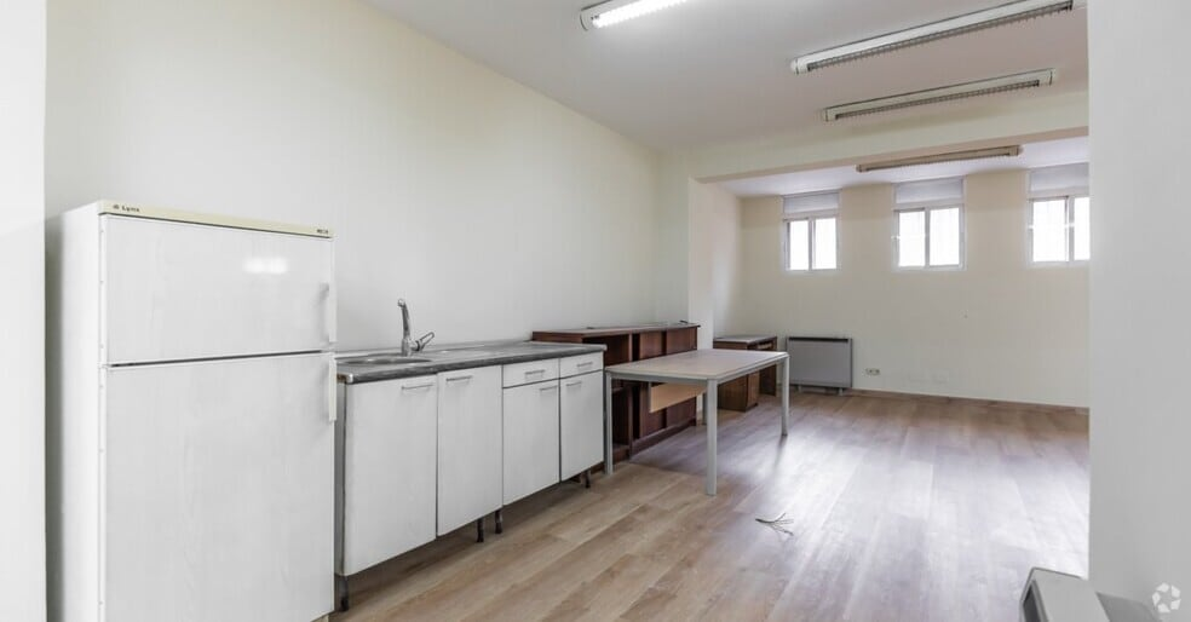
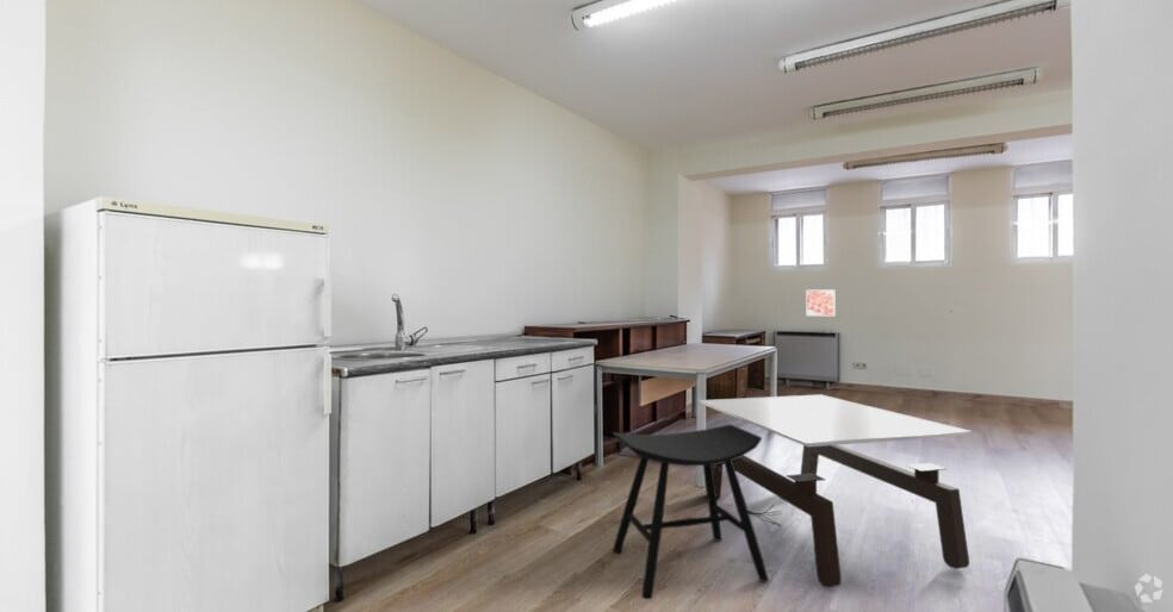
+ stool [612,423,770,600]
+ coffee table [697,394,973,588]
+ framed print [805,288,837,317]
